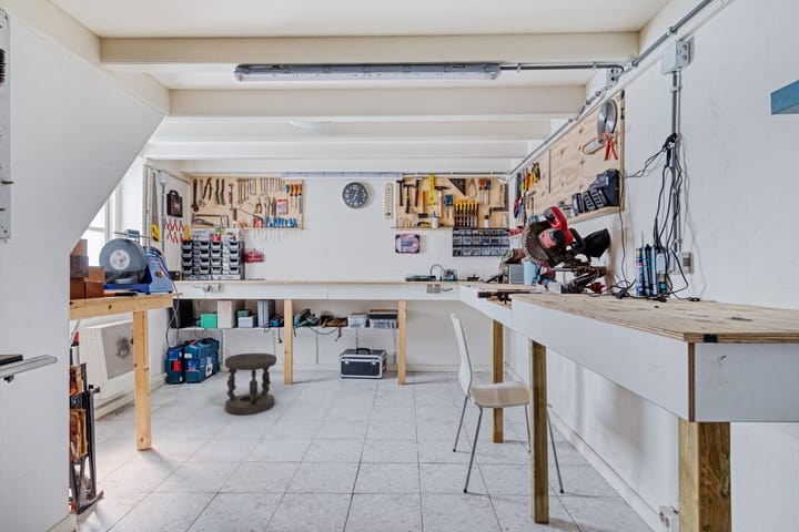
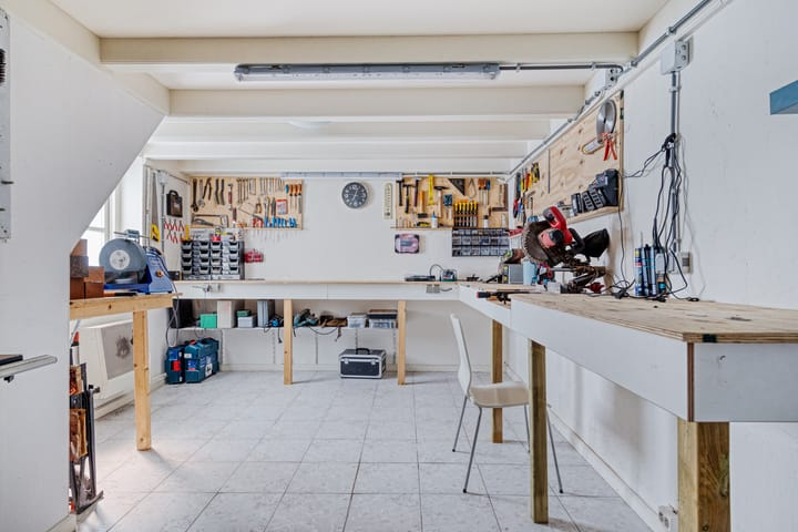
- stool [224,352,277,416]
